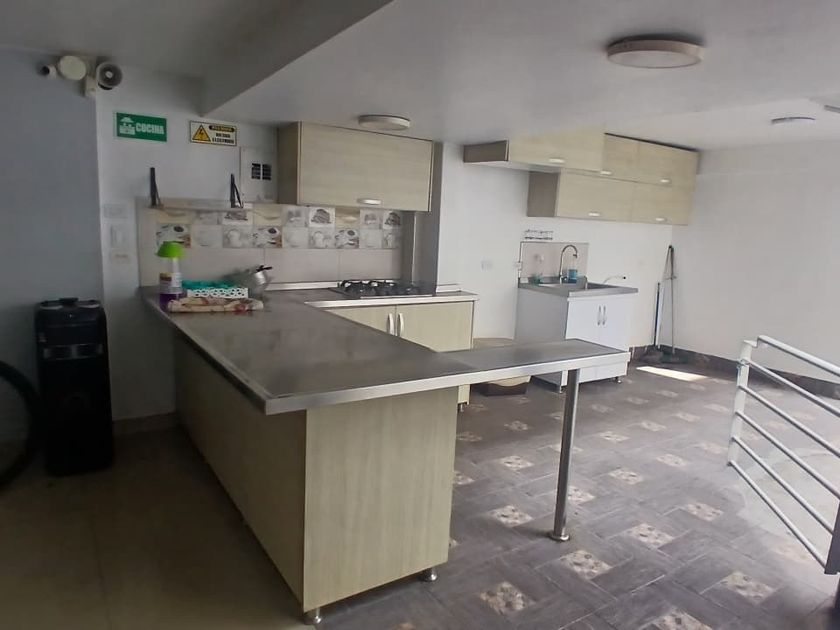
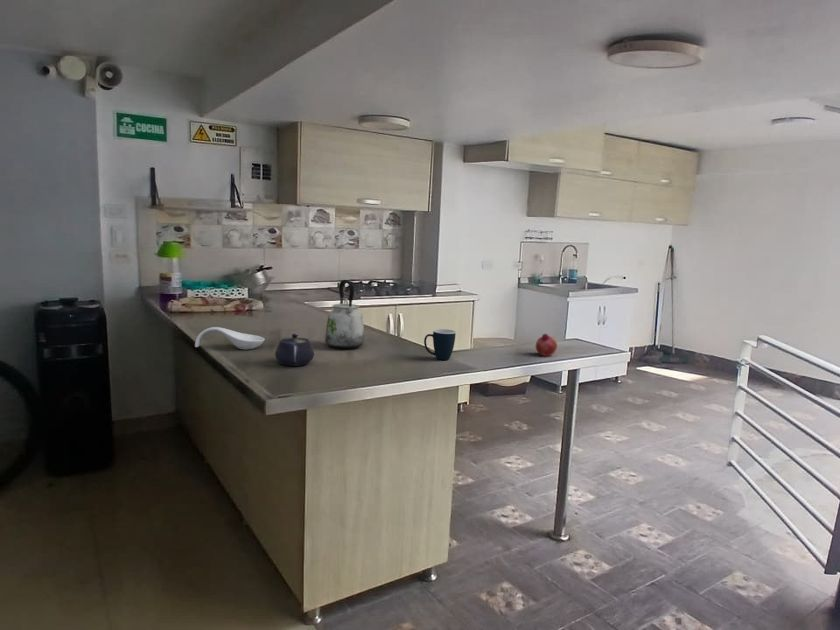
+ fruit [535,333,558,357]
+ spoon rest [194,326,265,350]
+ kettle [324,279,365,350]
+ teapot [274,333,315,367]
+ mug [423,328,456,361]
